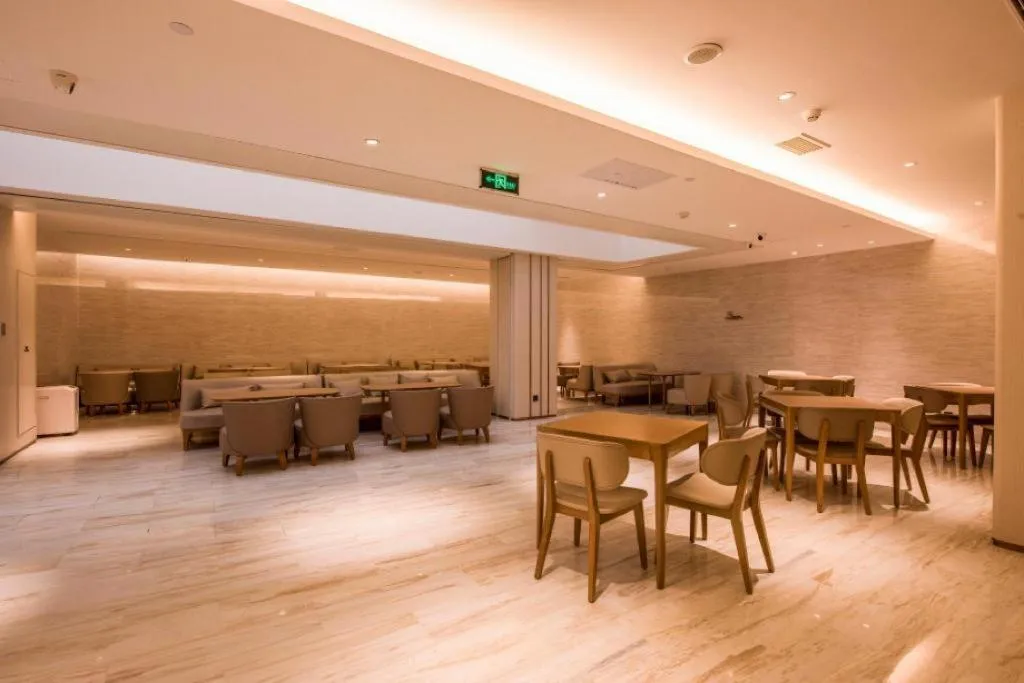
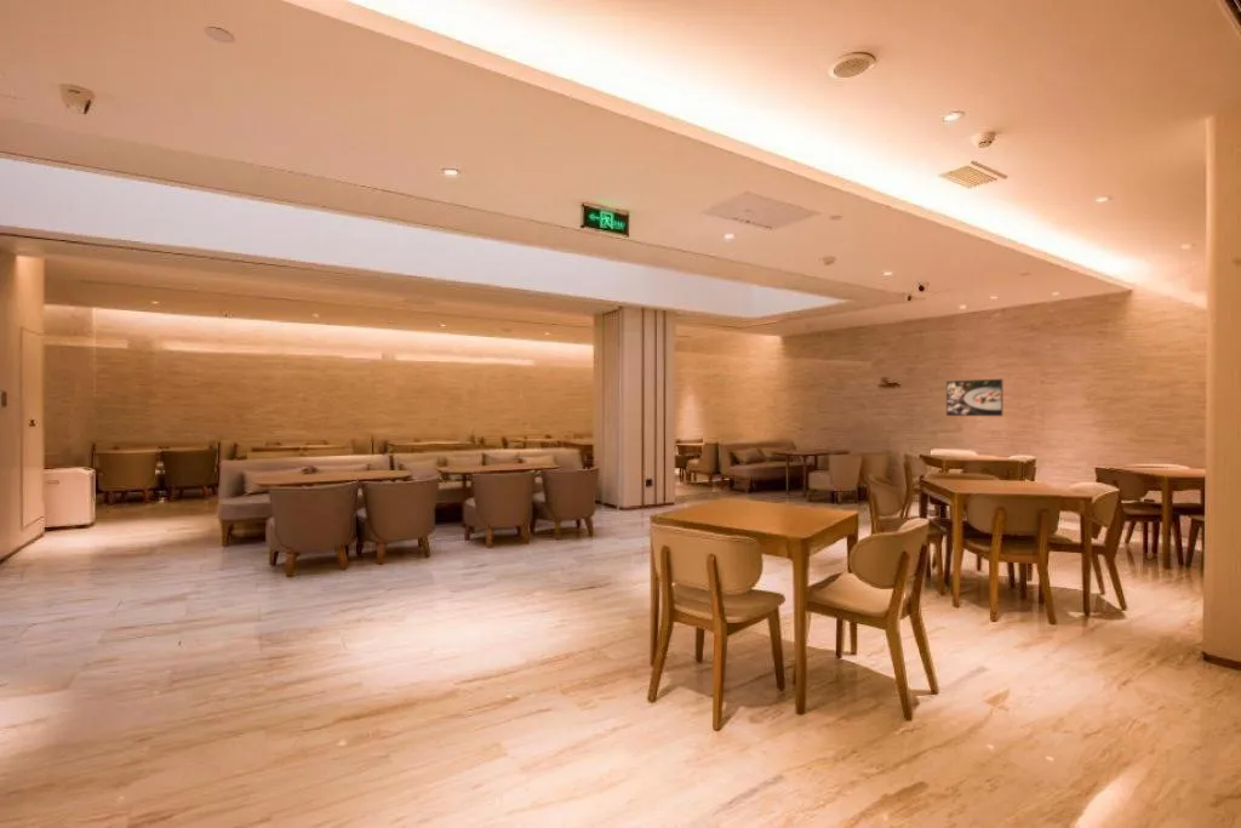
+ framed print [945,378,1003,417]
